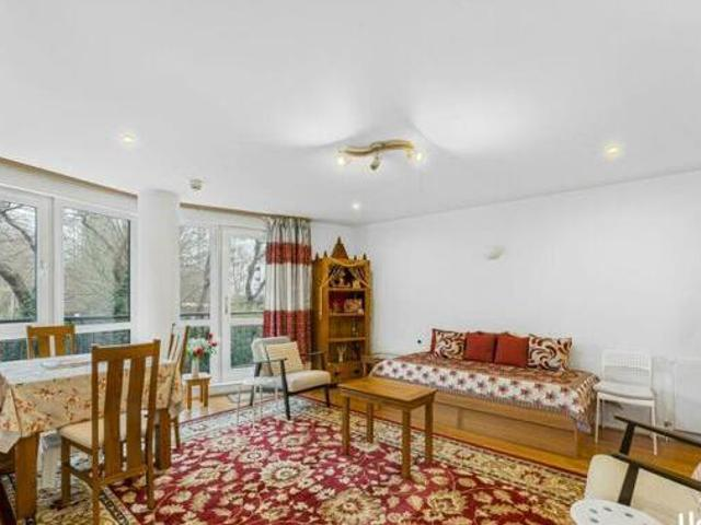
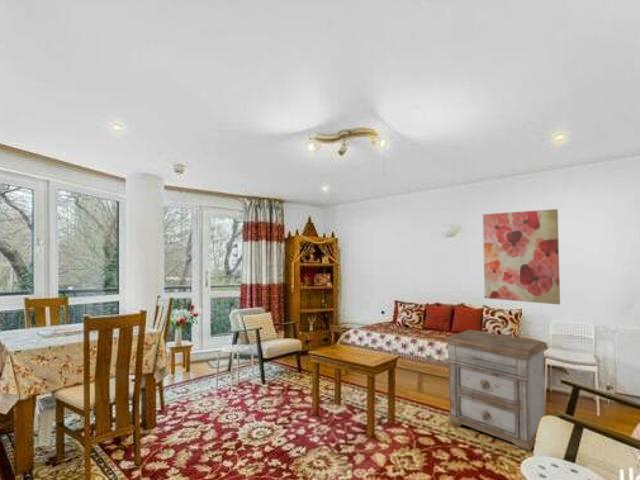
+ nightstand [444,329,548,452]
+ wall art [482,208,561,306]
